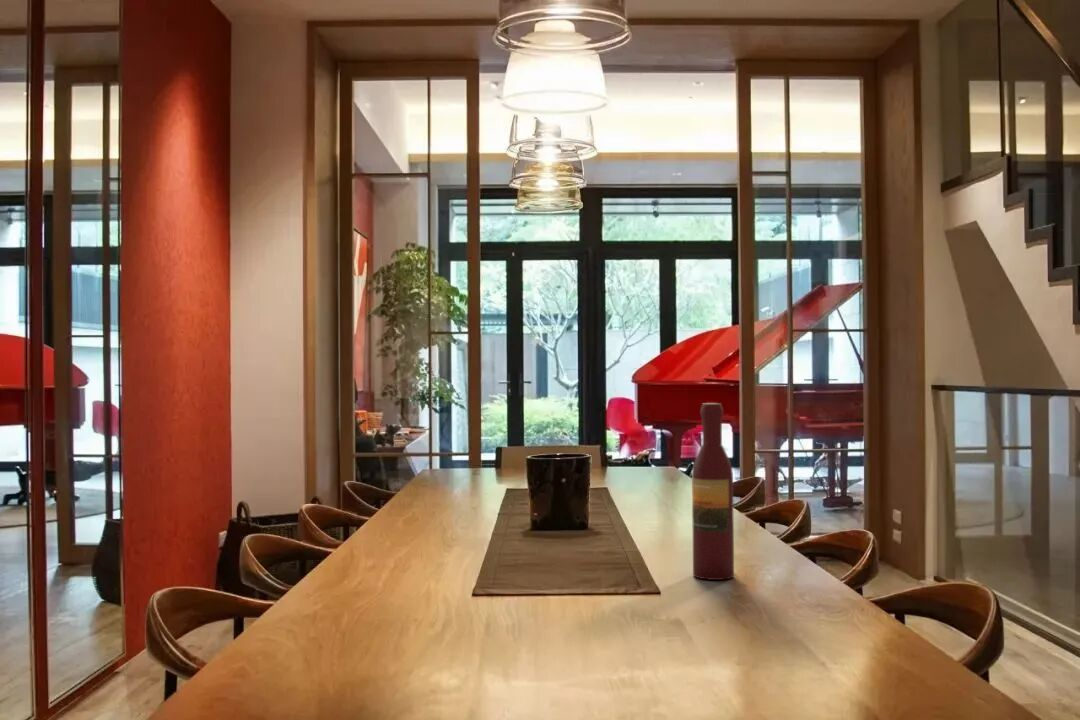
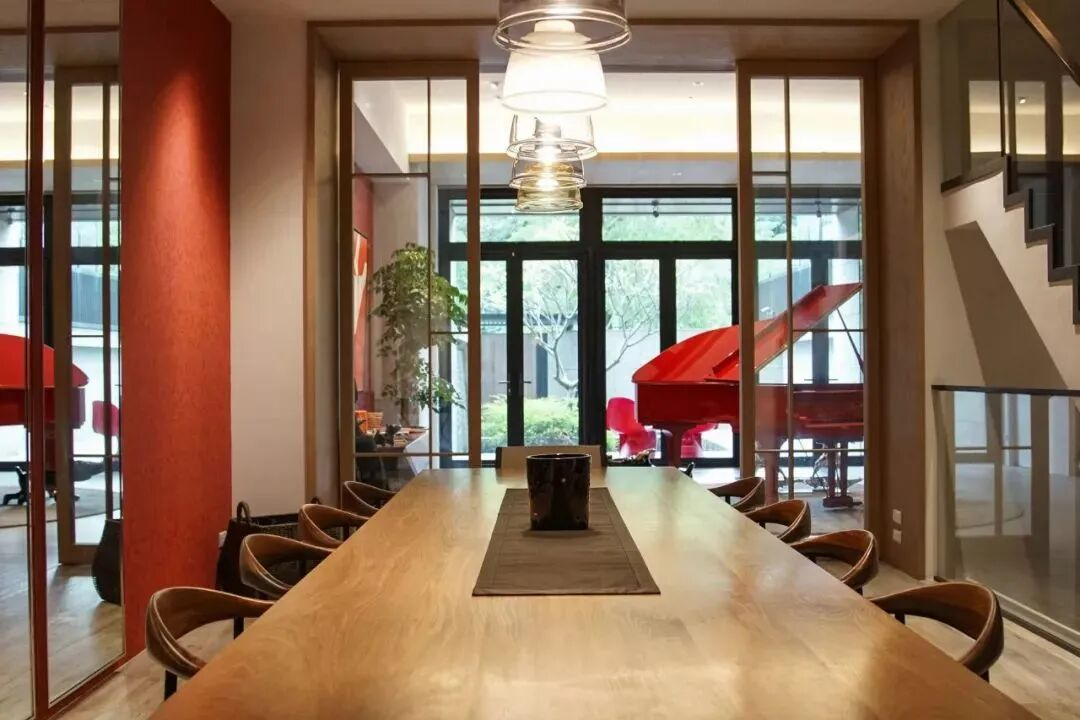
- wine bottle [691,402,735,581]
